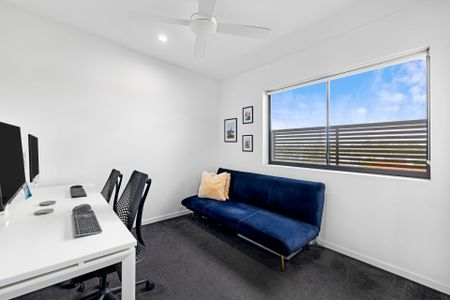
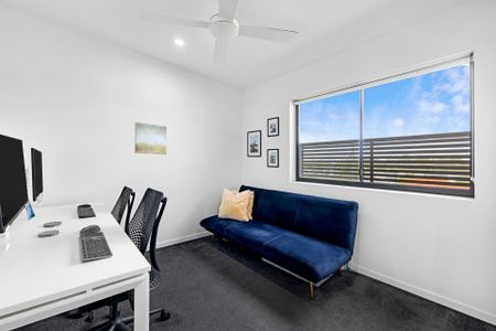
+ wall art [133,121,168,156]
